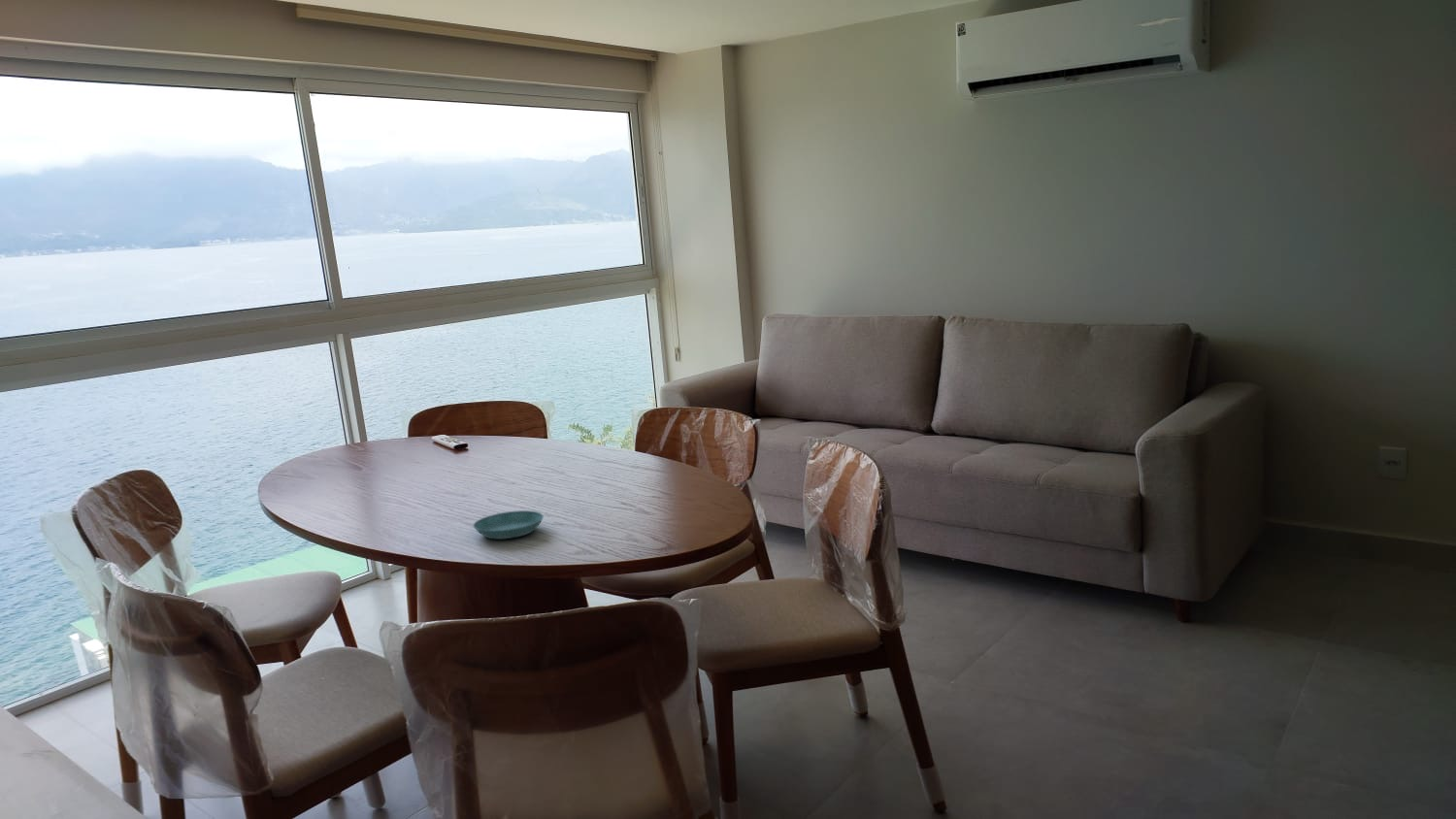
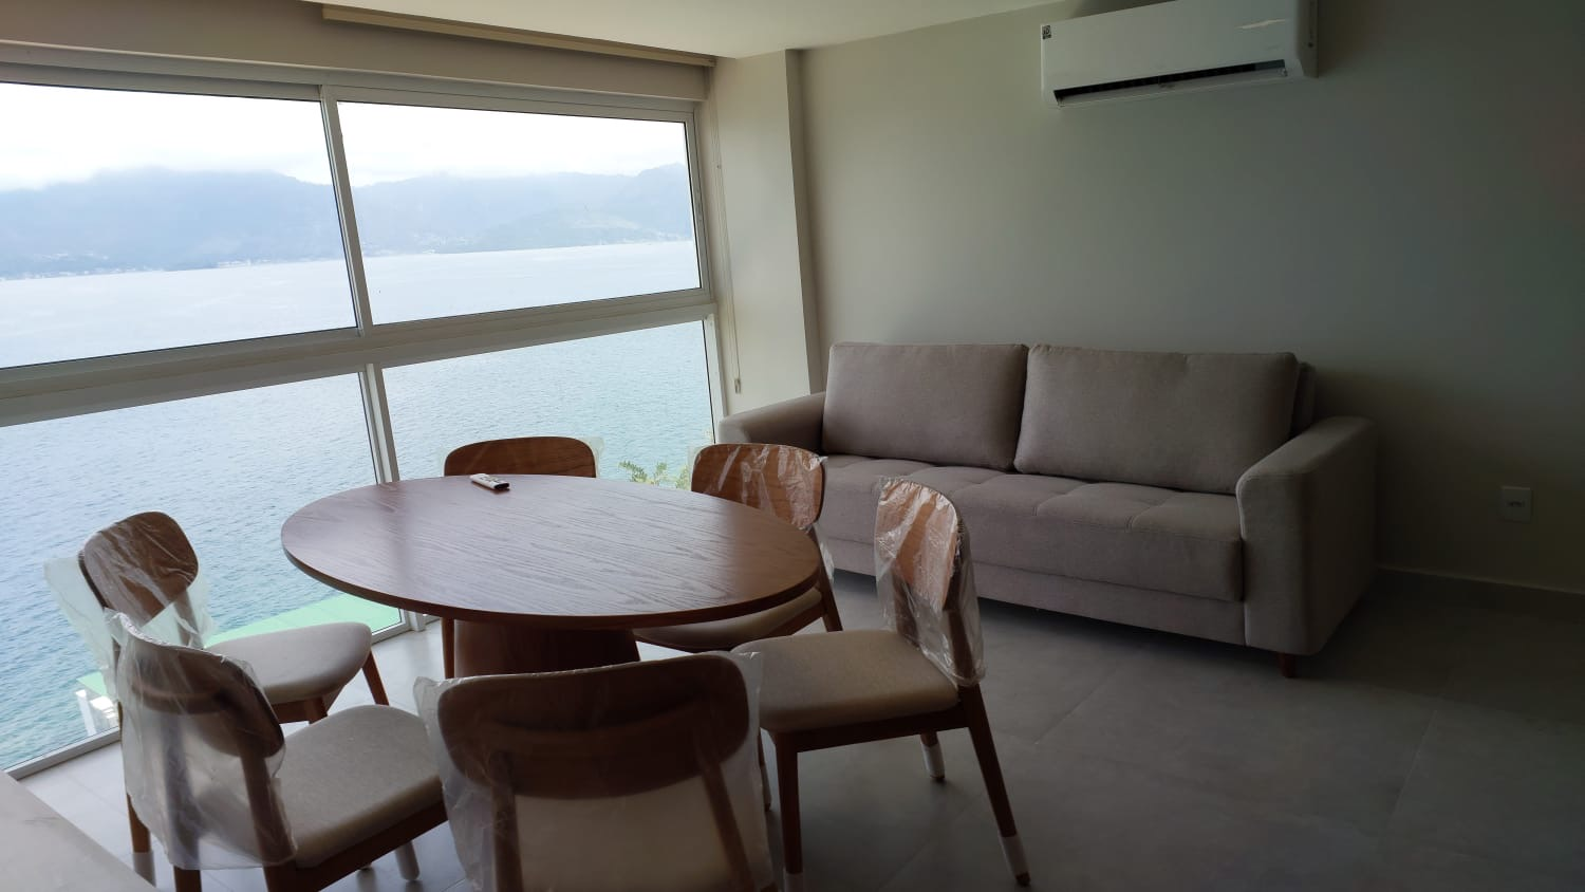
- saucer [472,509,545,541]
